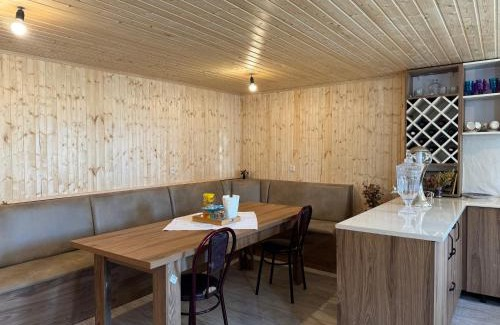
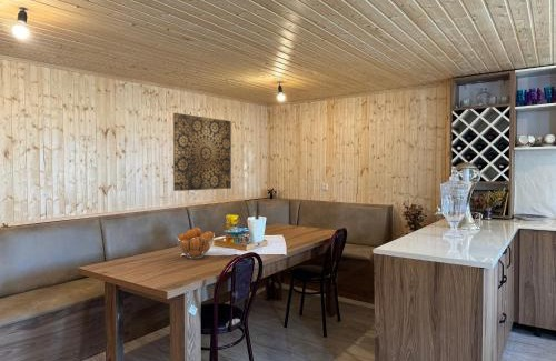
+ fruit basket [175,227,216,260]
+ wall art [172,112,232,192]
